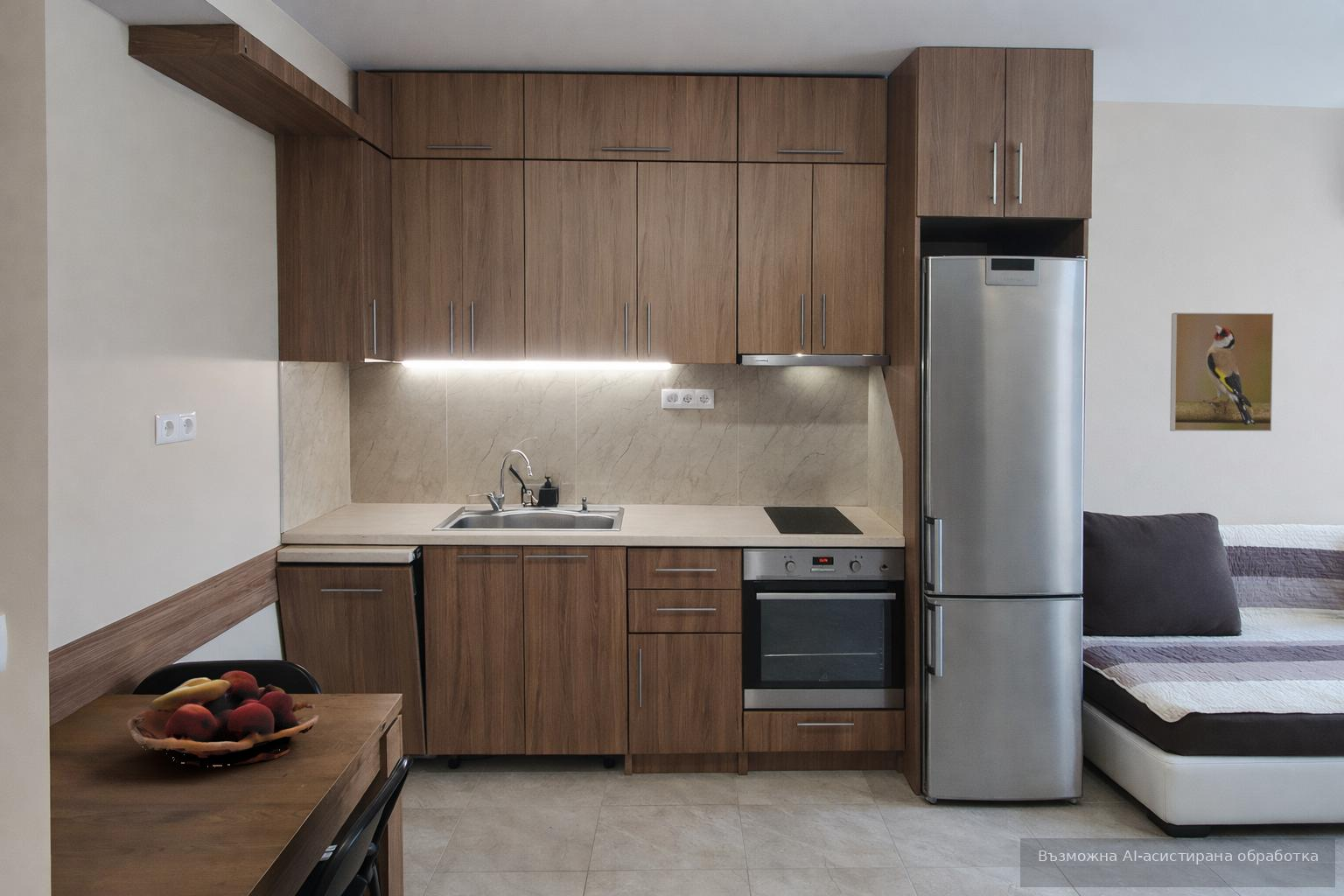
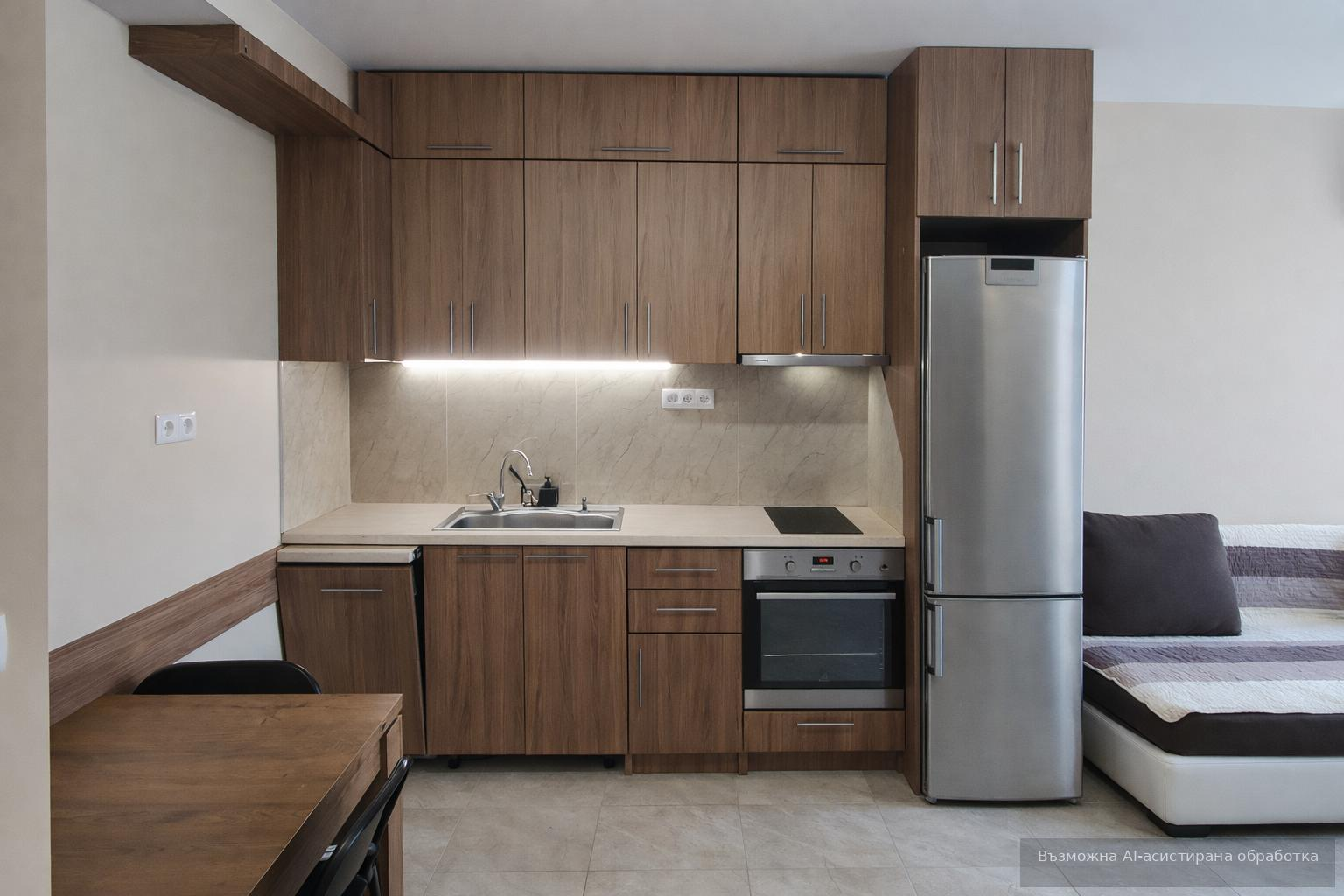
- fruit basket [127,670,319,768]
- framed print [1169,311,1274,432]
